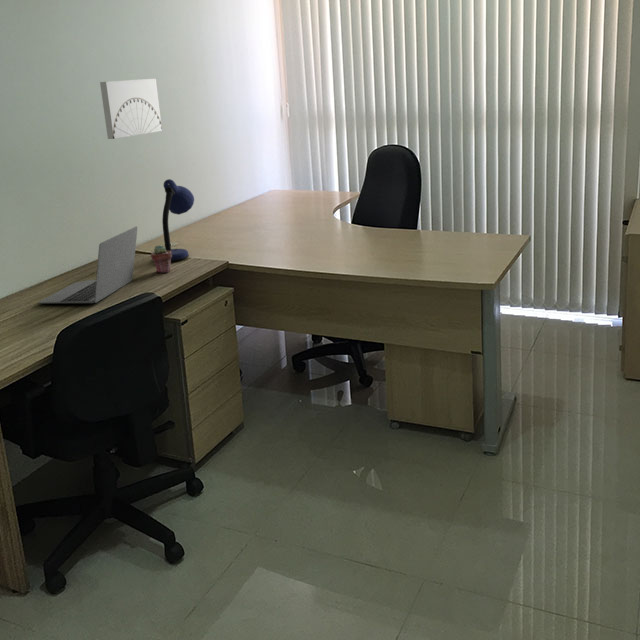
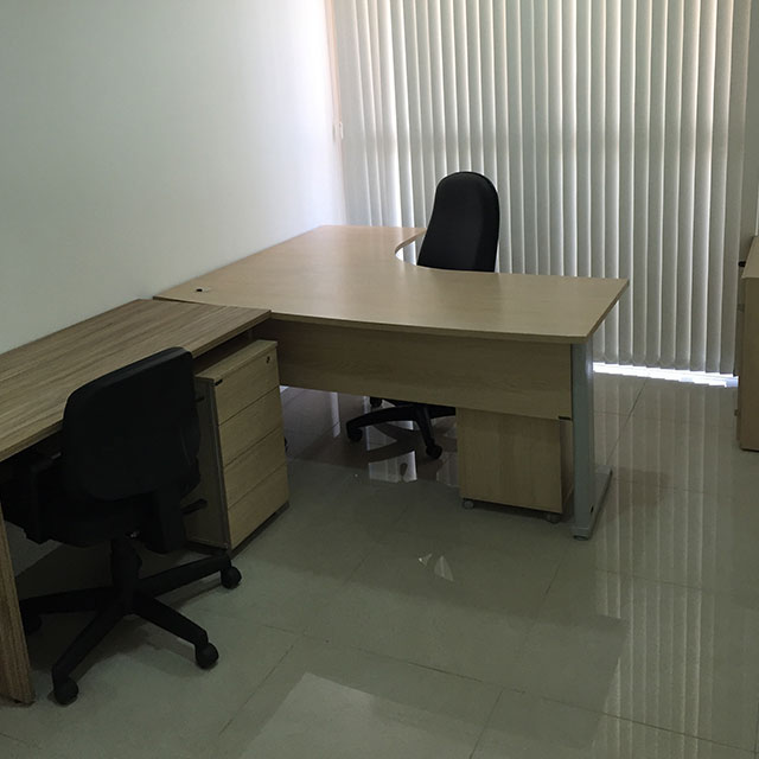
- potted succulent [150,244,172,274]
- desk lamp [161,178,196,262]
- laptop [38,225,138,305]
- wall art [99,78,163,140]
